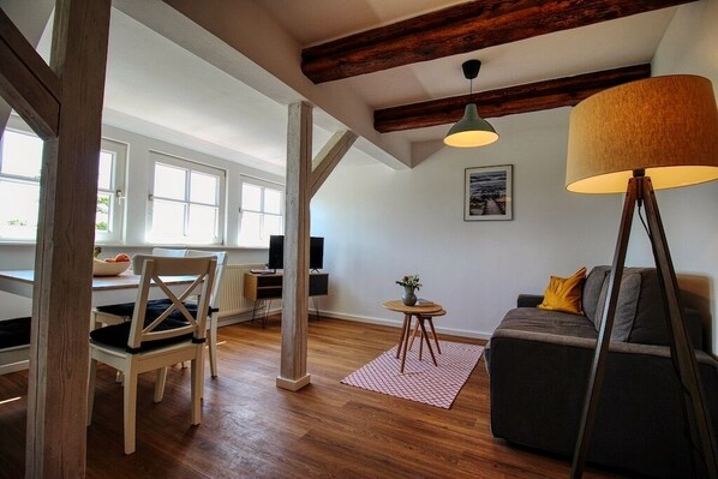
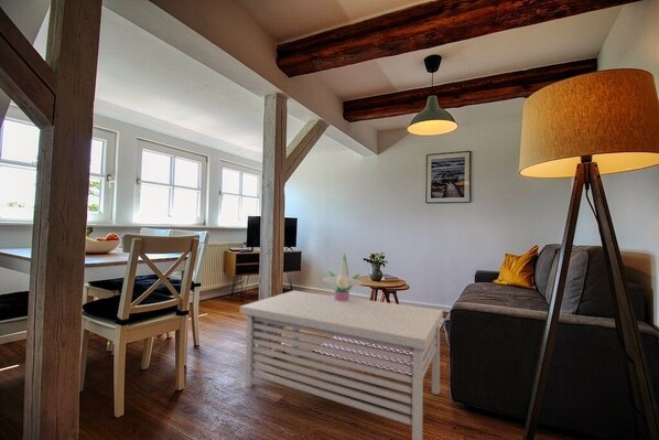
+ coffee table [239,289,444,440]
+ potted flower [322,253,365,301]
